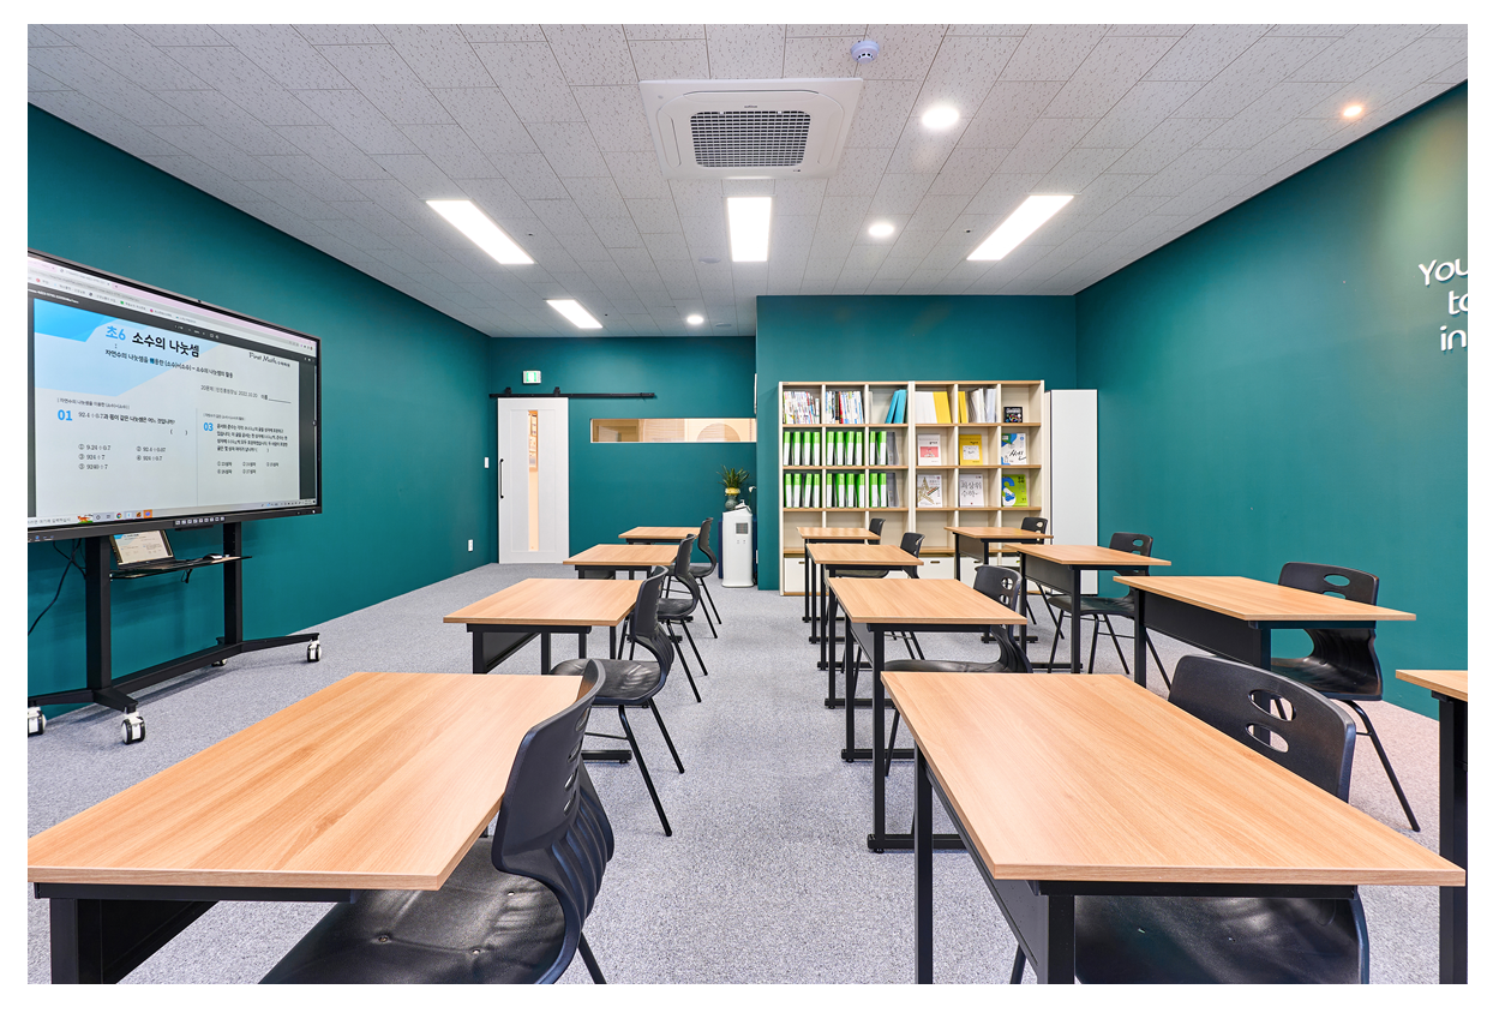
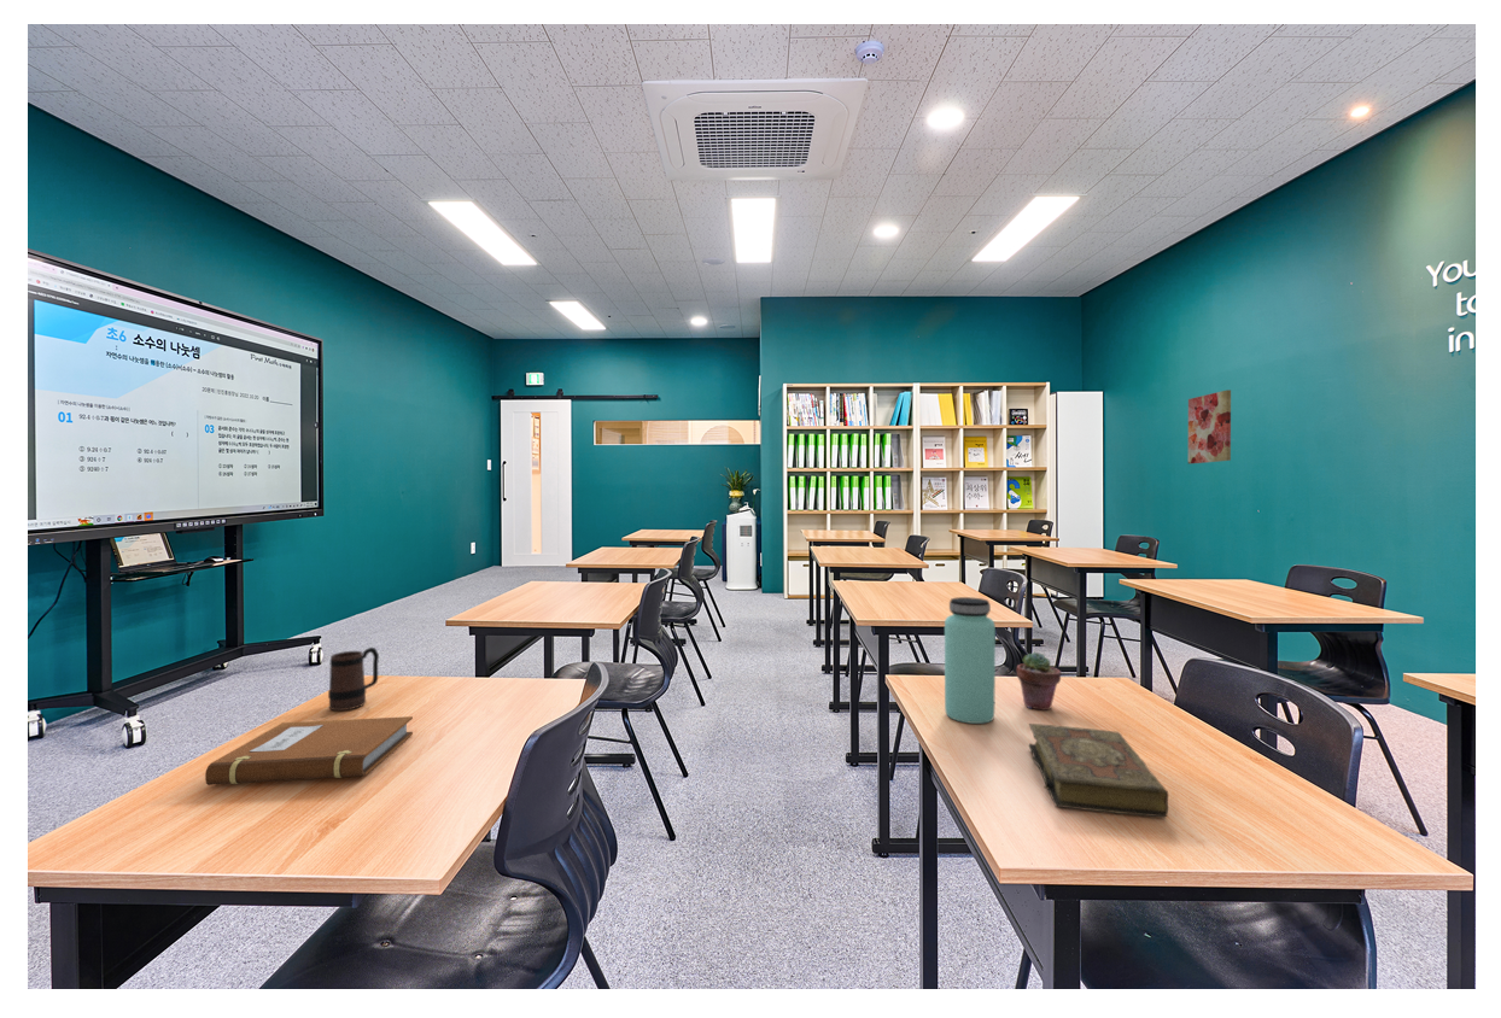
+ notebook [204,715,414,786]
+ potted succulent [1016,651,1063,712]
+ wall art [1187,388,1232,464]
+ mug [327,647,380,712]
+ bottle [944,596,997,725]
+ book [1028,722,1169,818]
